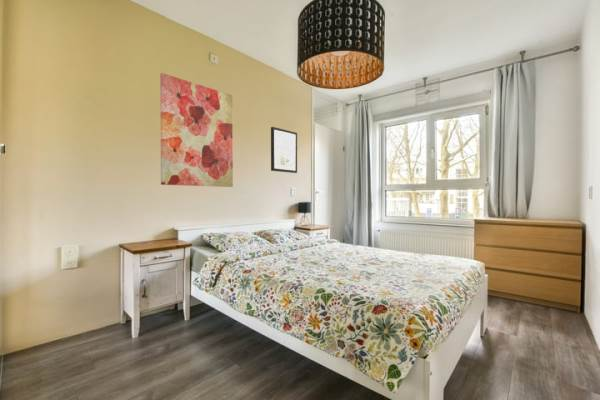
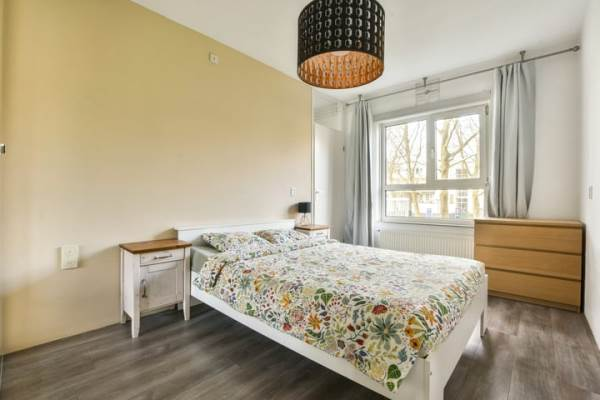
- wall art [270,126,298,174]
- wall art [159,72,234,188]
